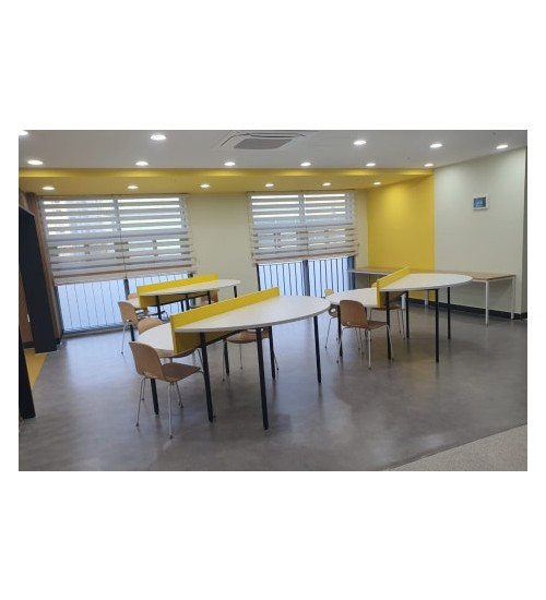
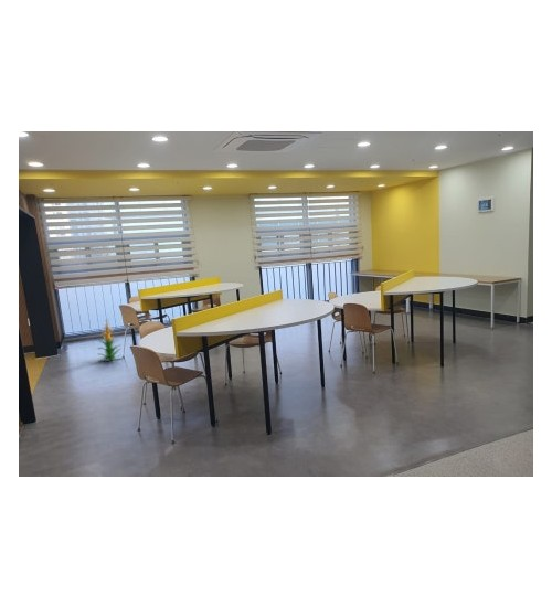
+ indoor plant [96,319,125,363]
